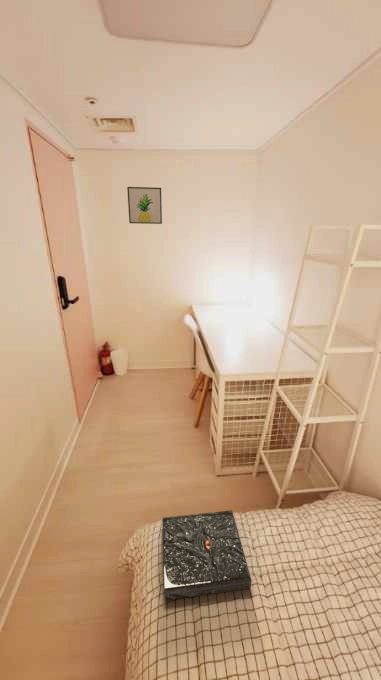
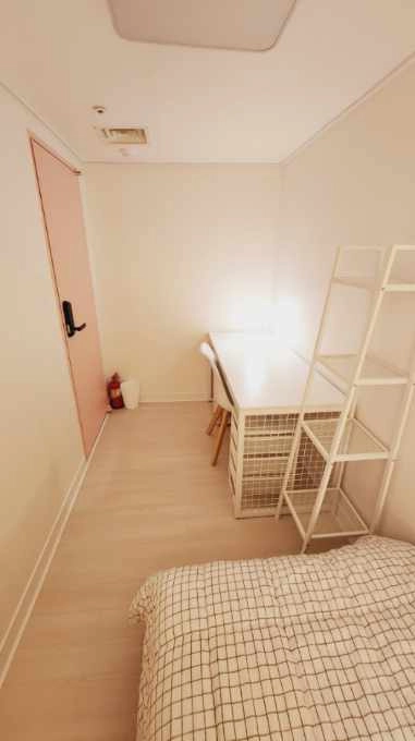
- wall art [126,186,163,225]
- book [162,509,252,601]
